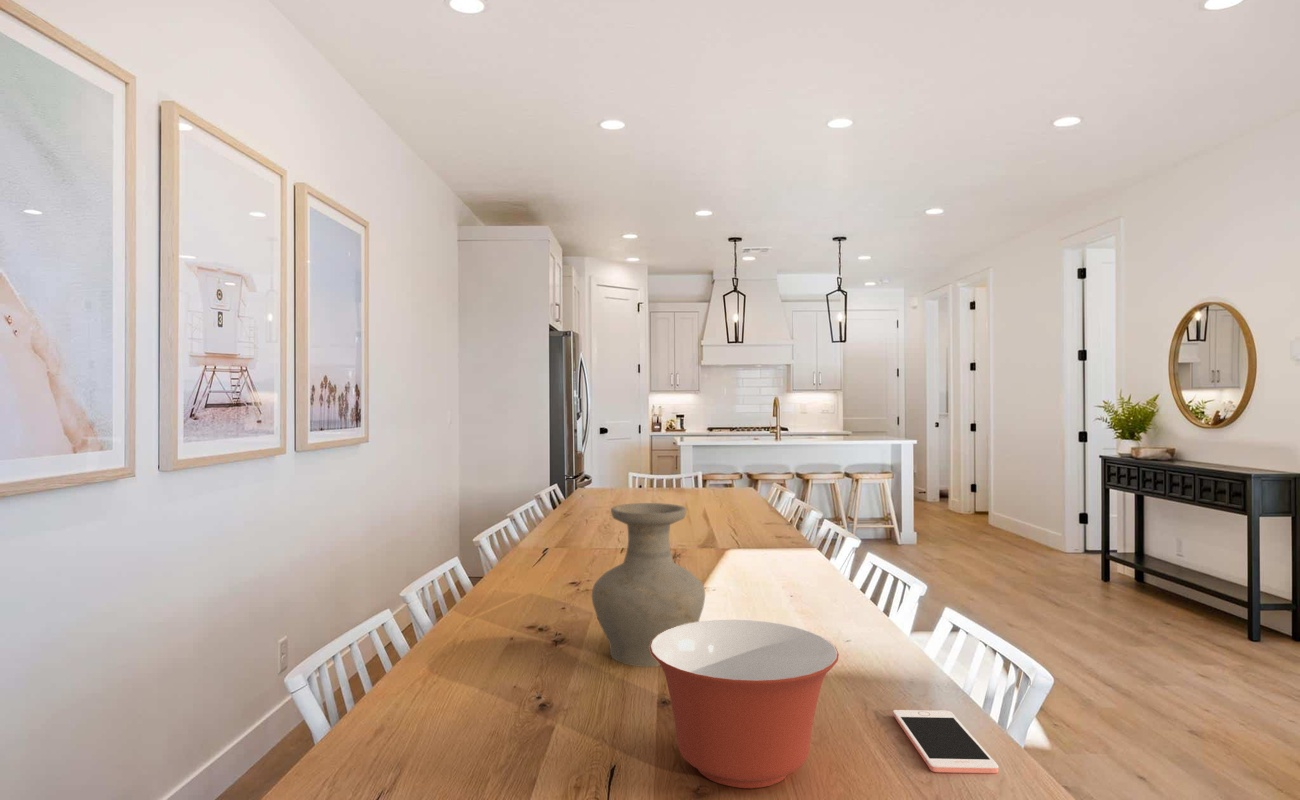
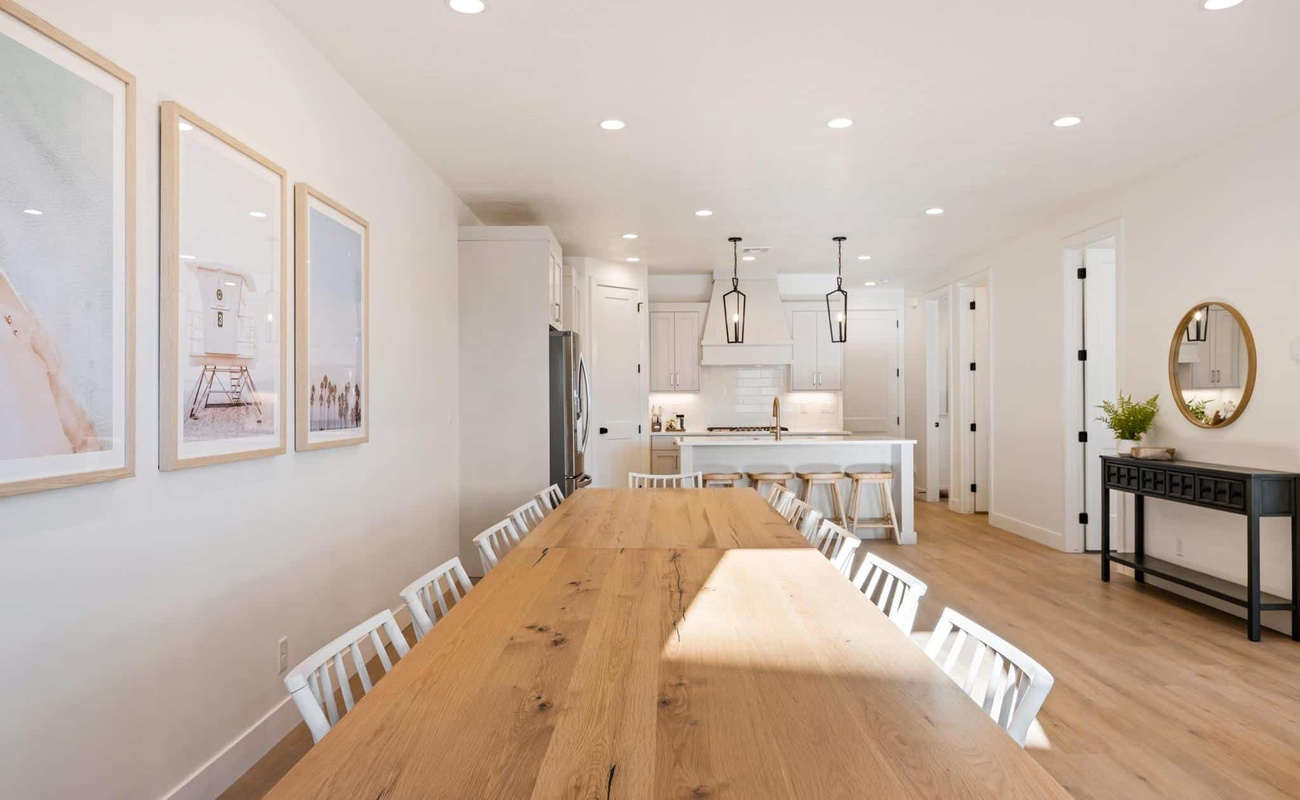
- cell phone [892,709,999,774]
- vase [591,502,706,668]
- mixing bowl [649,619,840,790]
